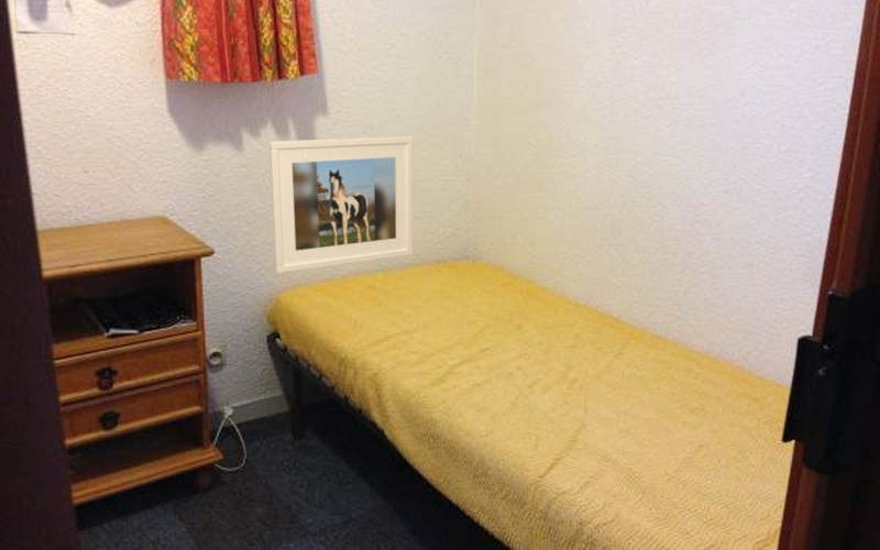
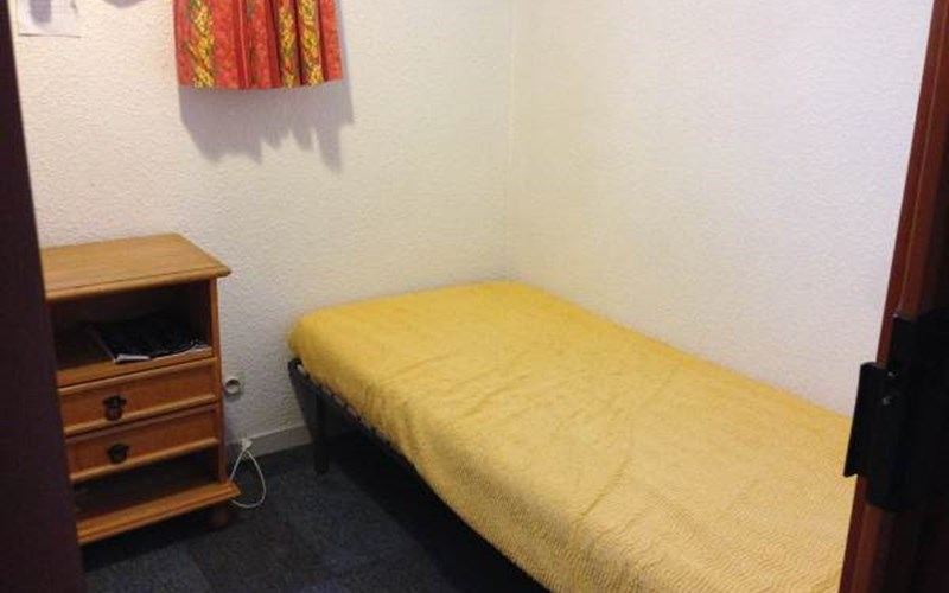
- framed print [268,135,414,274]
